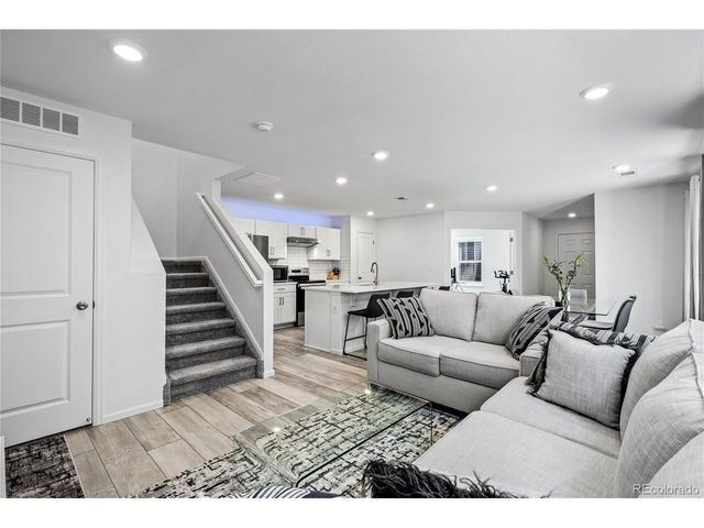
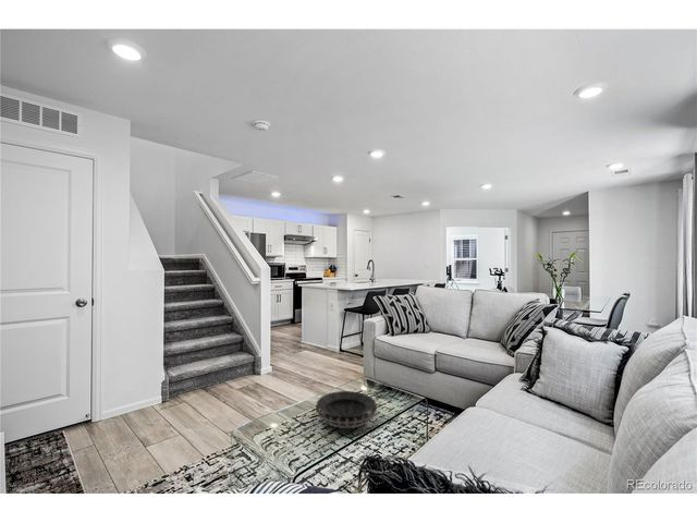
+ decorative bowl [314,390,379,429]
